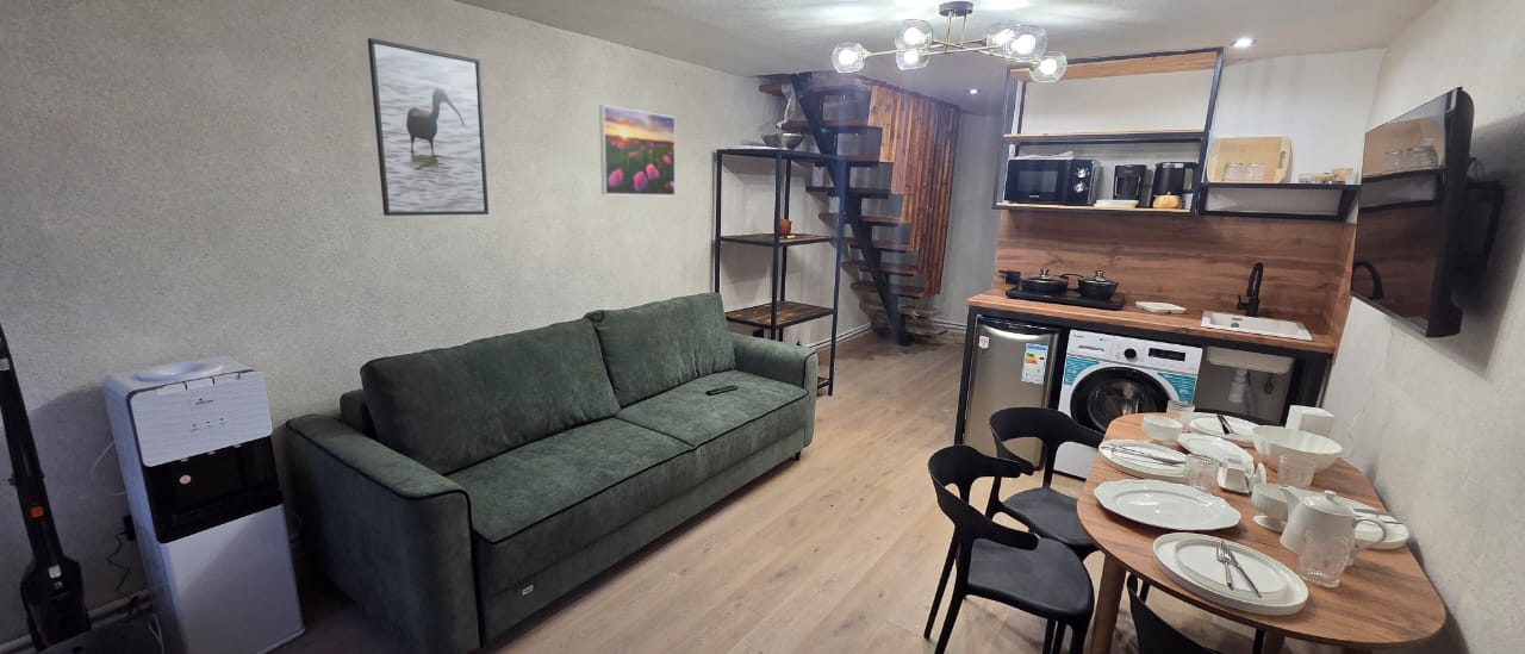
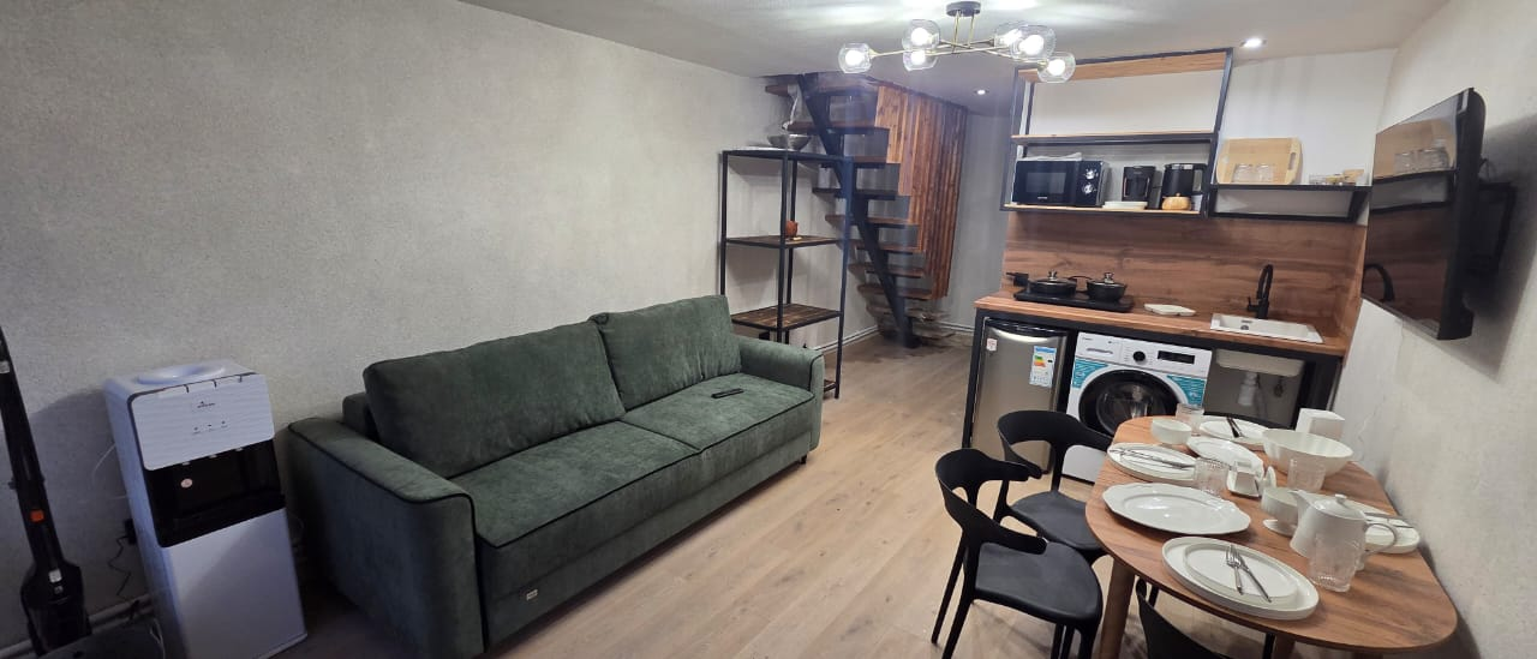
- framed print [367,37,490,217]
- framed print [598,104,677,197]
